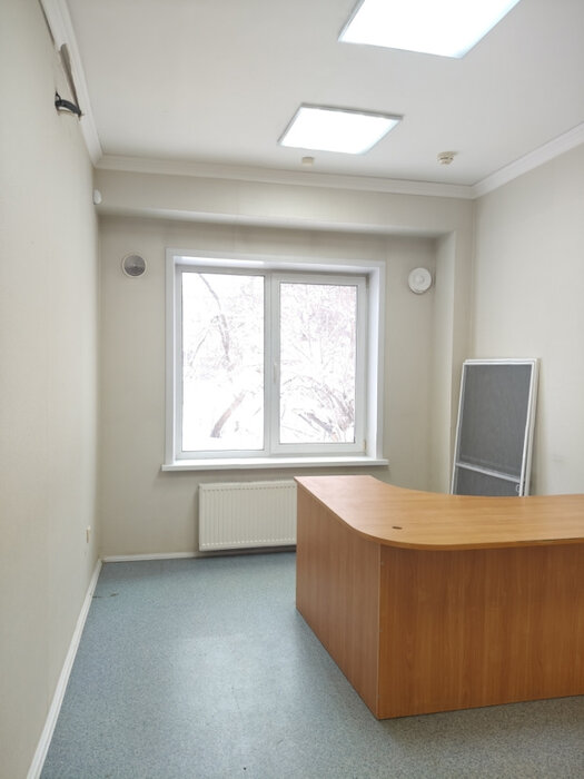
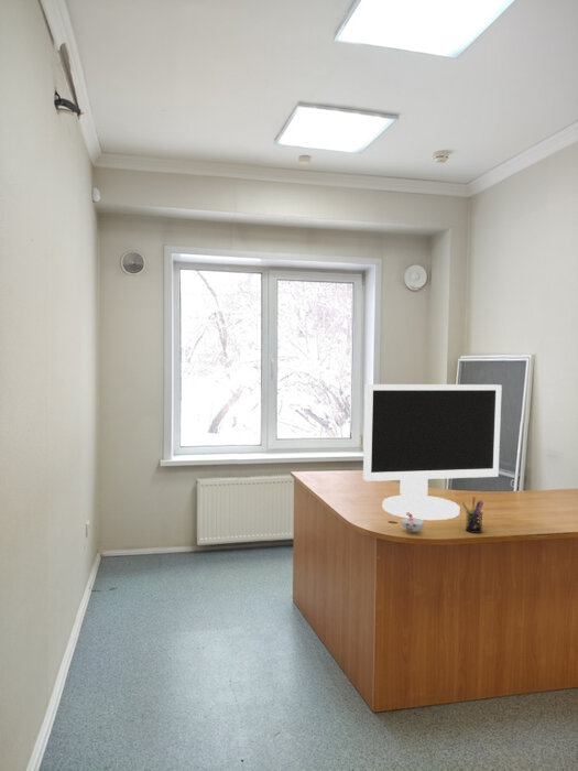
+ monitor [362,383,503,521]
+ pen holder [461,496,484,534]
+ cup [400,512,425,533]
